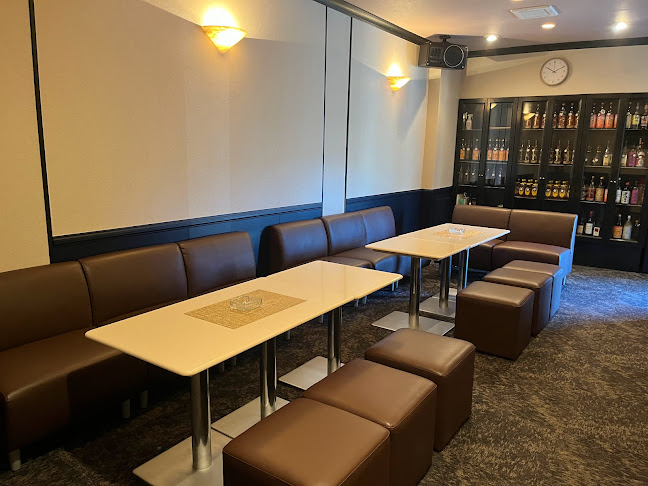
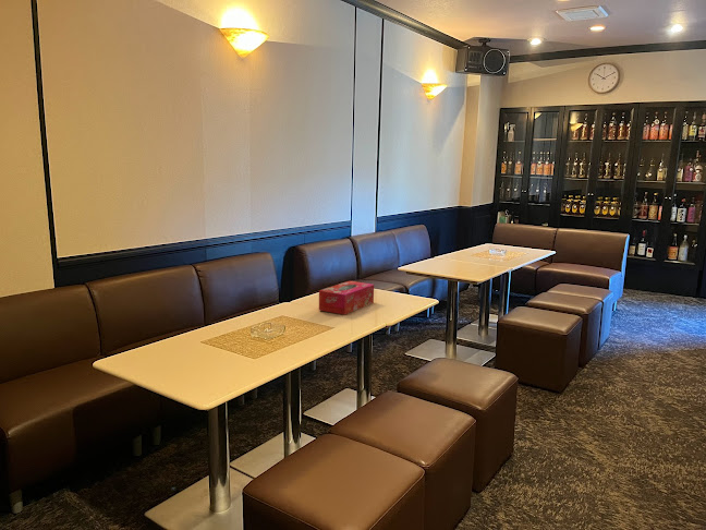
+ tissue box [318,280,375,316]
